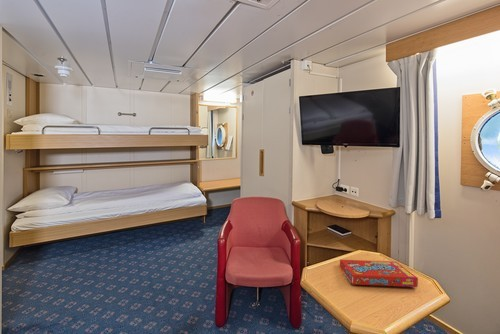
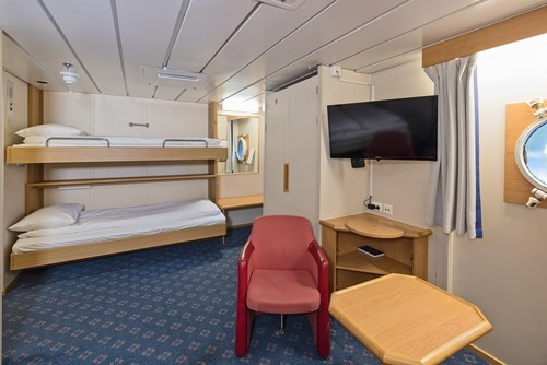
- snack box [339,259,419,288]
